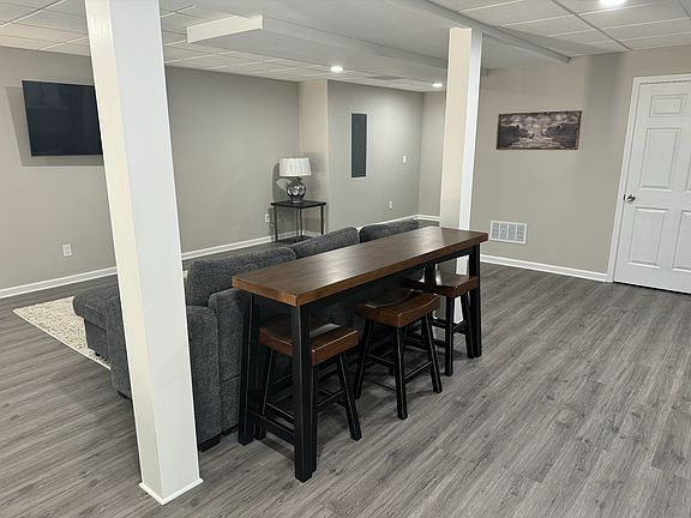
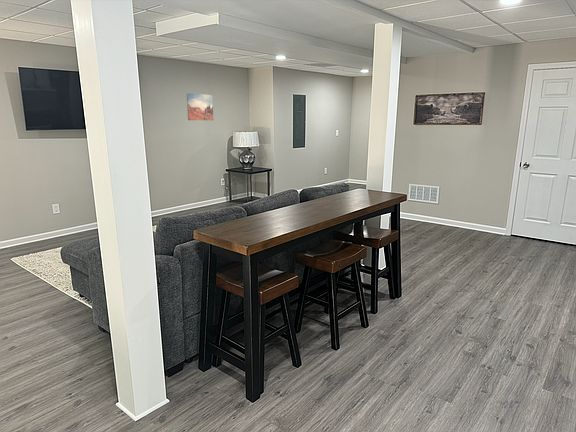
+ wall art [186,92,214,121]
